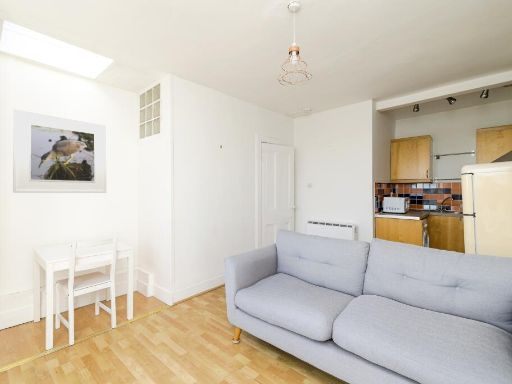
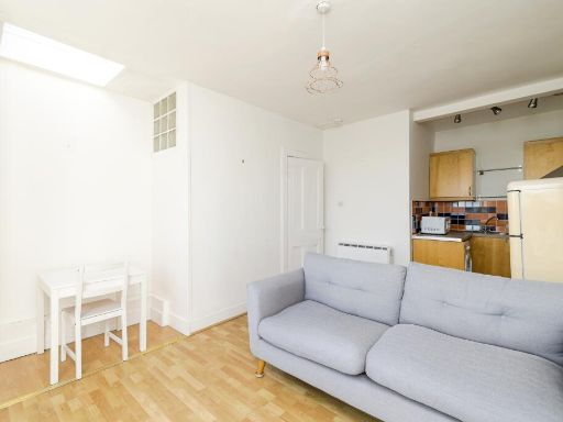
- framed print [12,108,107,194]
